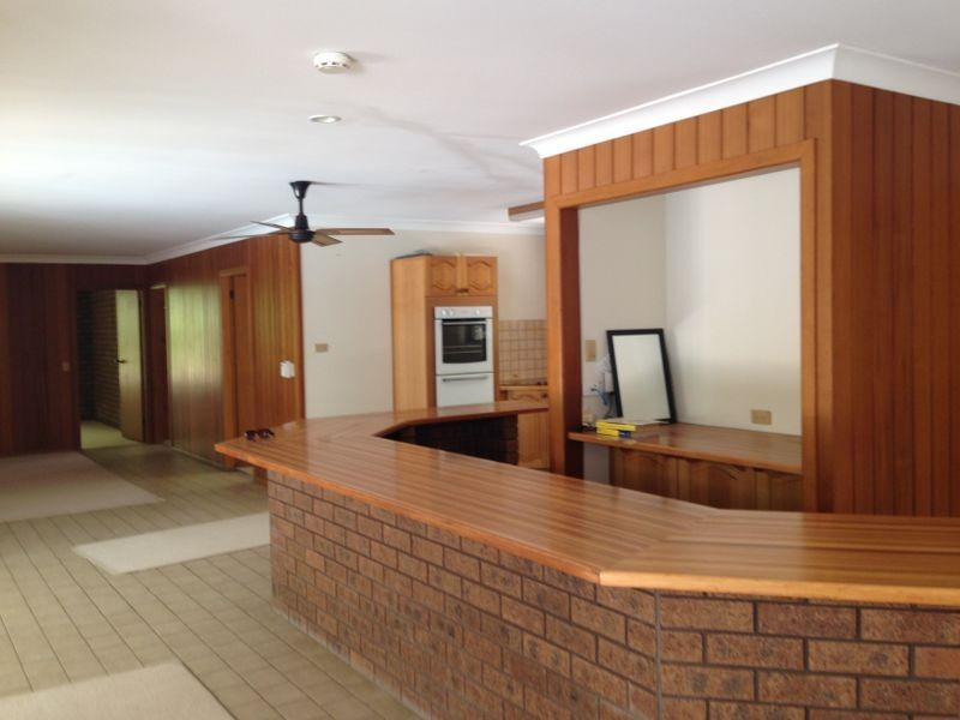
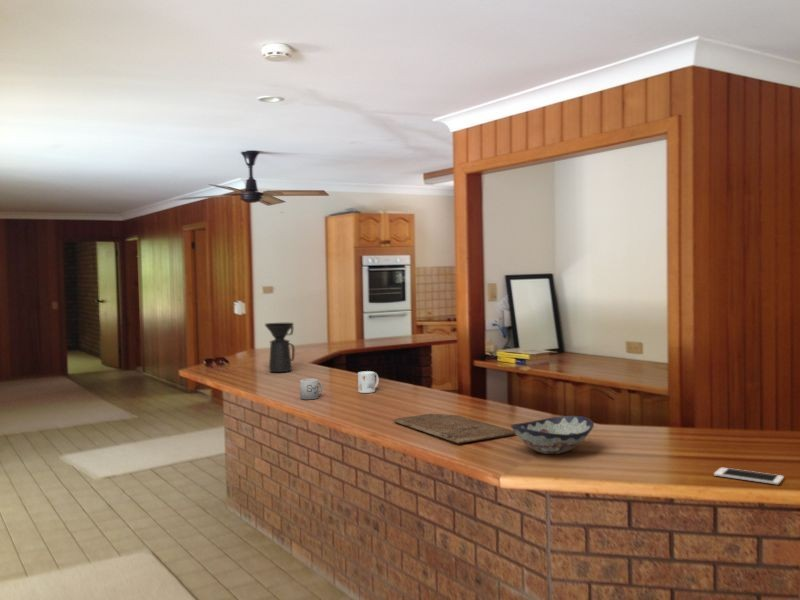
+ mug [299,378,323,400]
+ cutting board [391,413,517,445]
+ coffee maker [264,322,296,373]
+ decorative bowl [510,415,595,455]
+ cell phone [713,467,785,486]
+ mug [357,370,380,394]
